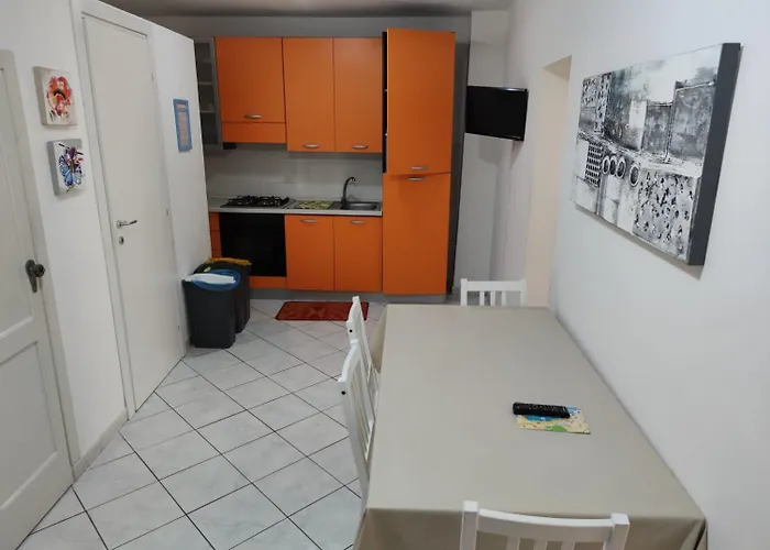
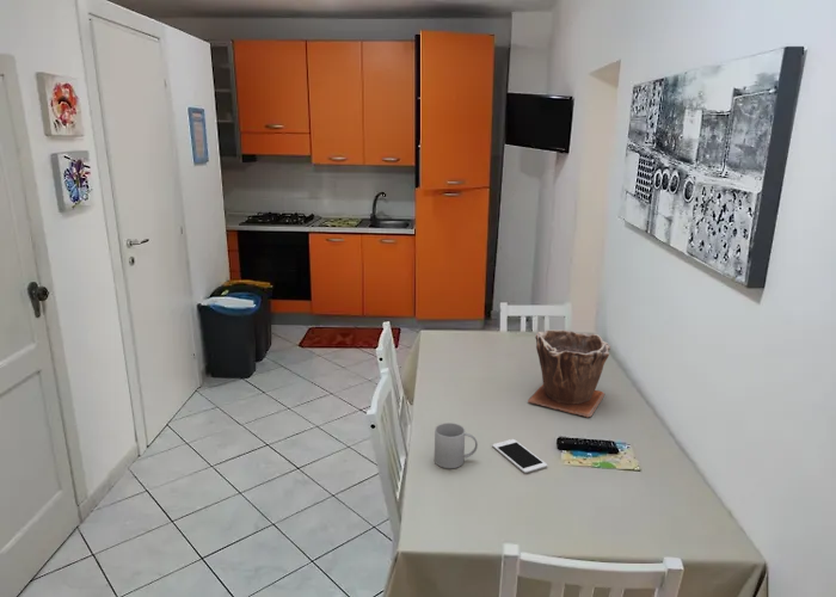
+ plant pot [527,328,611,418]
+ cell phone [491,438,548,474]
+ mug [434,421,479,469]
